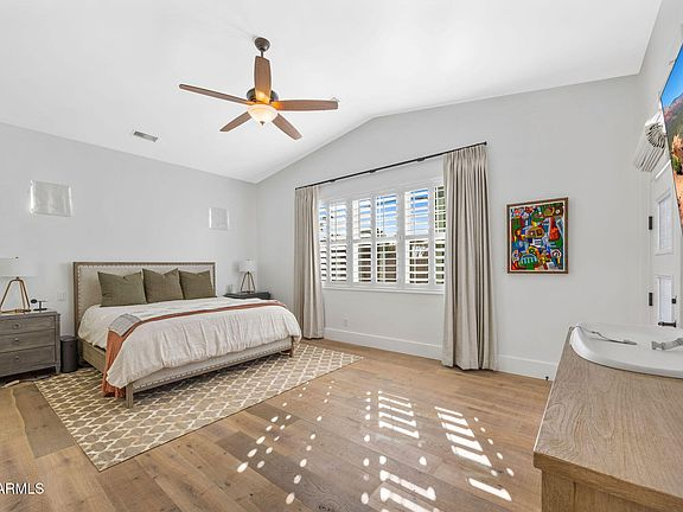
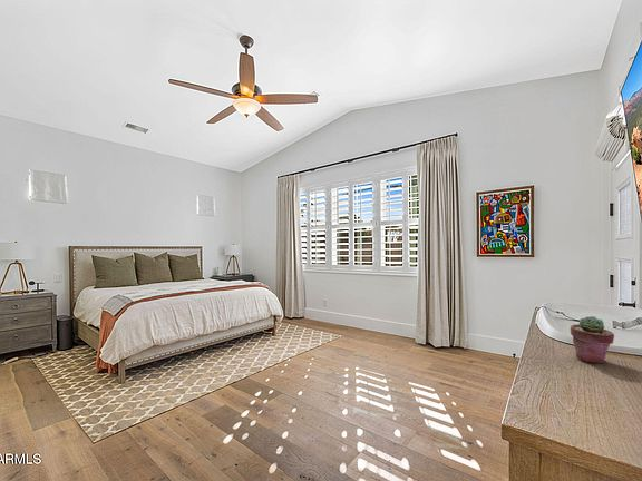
+ potted succulent [570,315,615,364]
